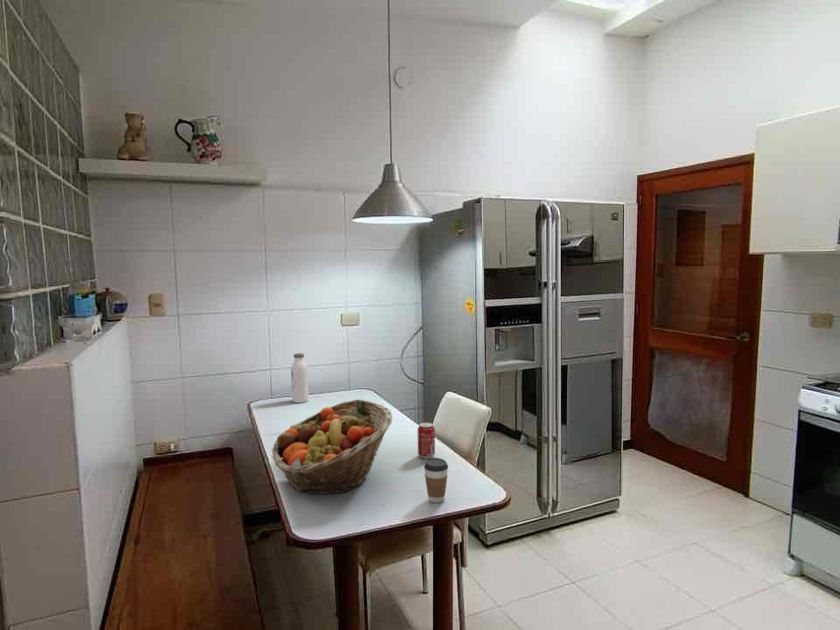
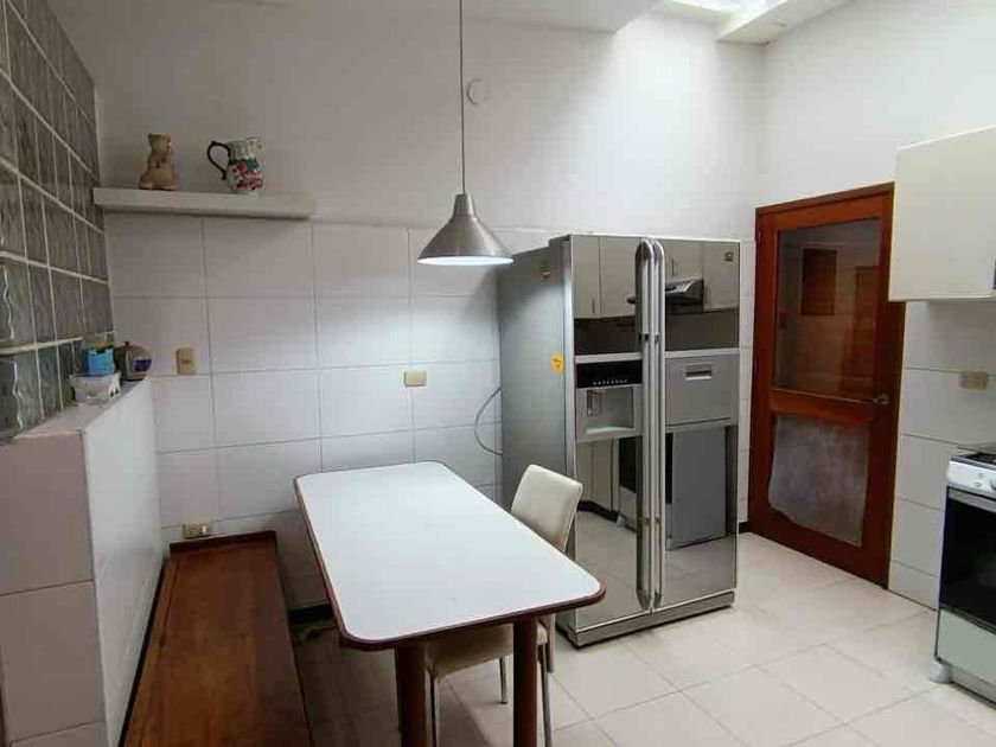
- coffee cup [423,457,449,504]
- water bottle [290,352,309,404]
- beverage can [417,422,436,459]
- fruit basket [271,399,393,495]
